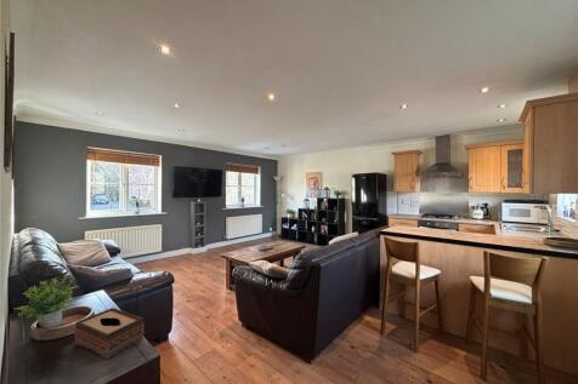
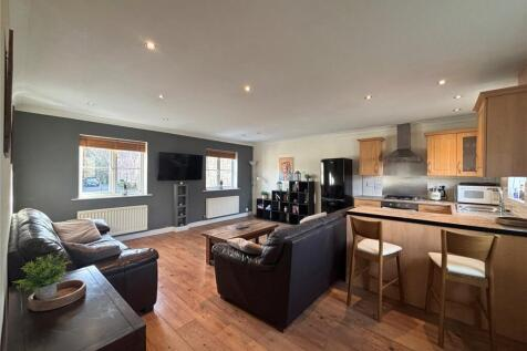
- tissue box [74,306,144,360]
